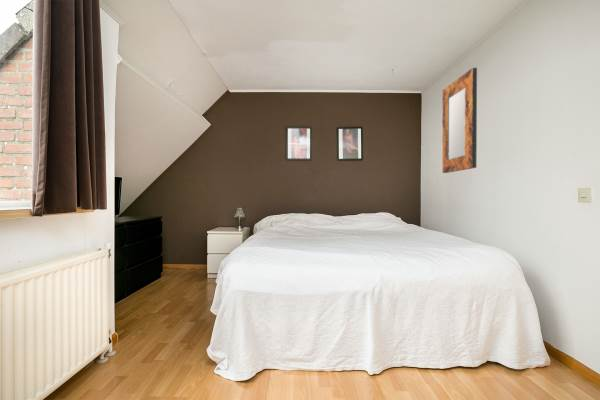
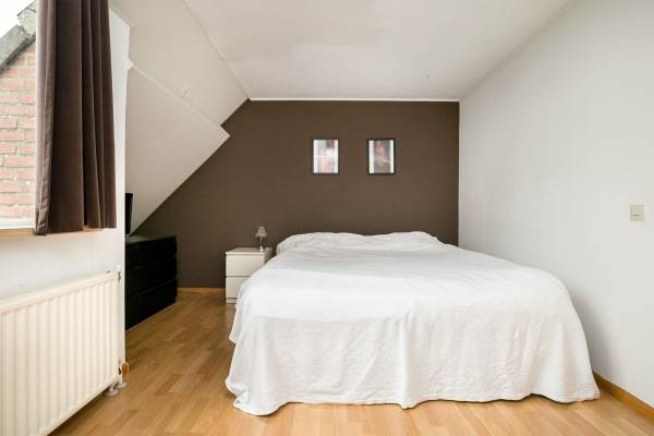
- home mirror [441,67,478,174]
